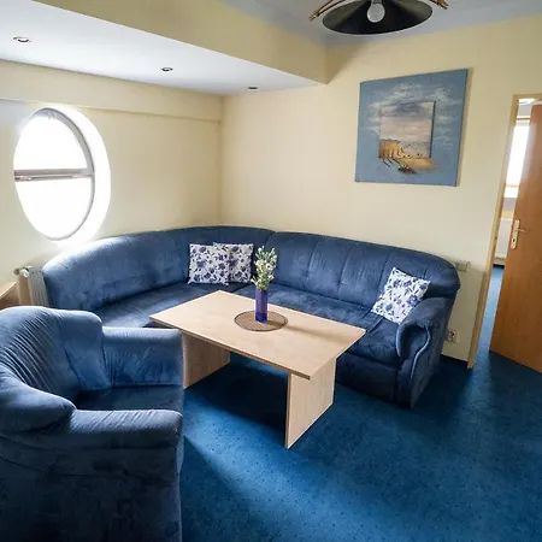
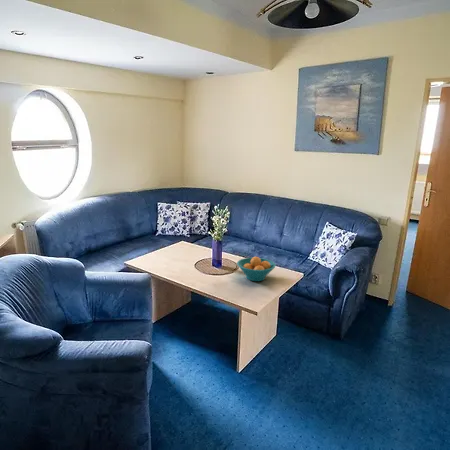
+ fruit bowl [236,256,277,282]
